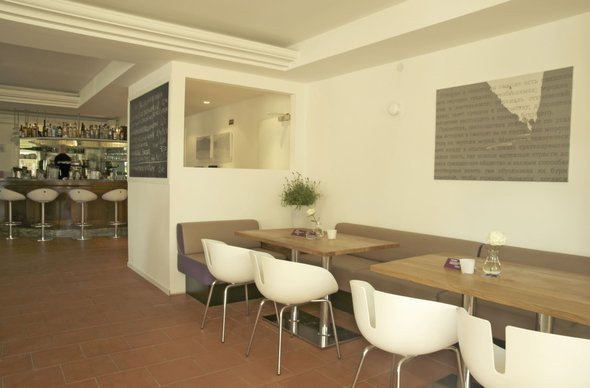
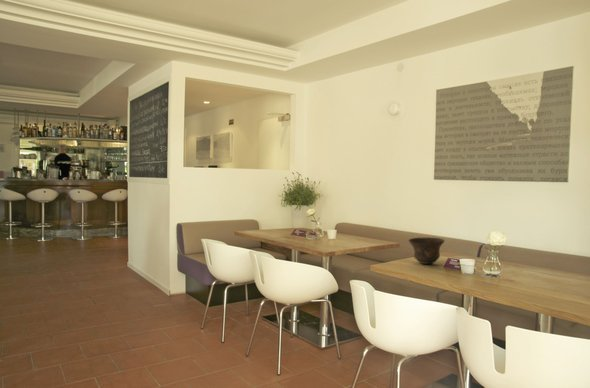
+ bowl [408,236,446,265]
